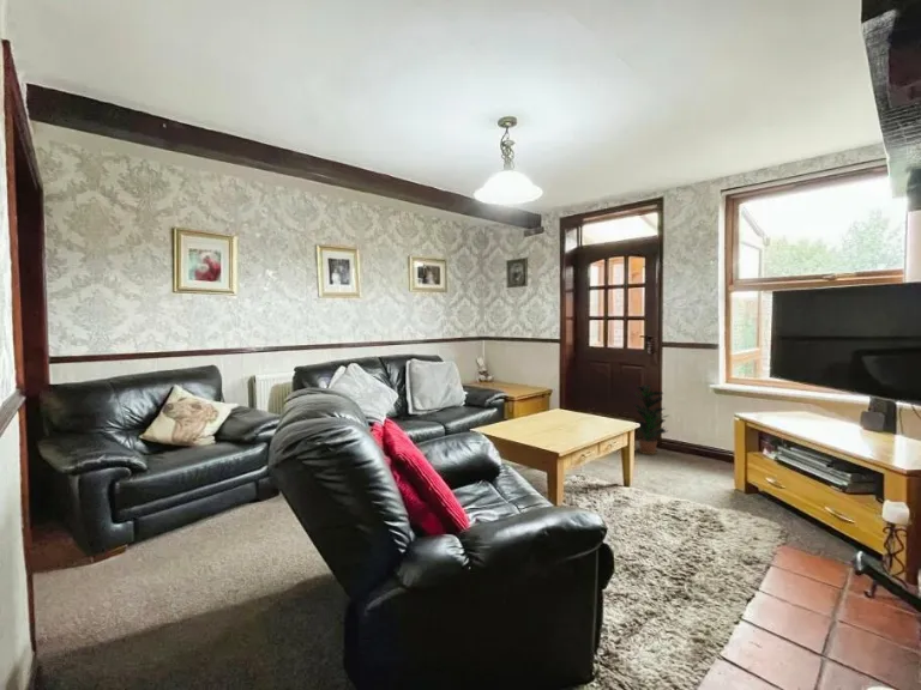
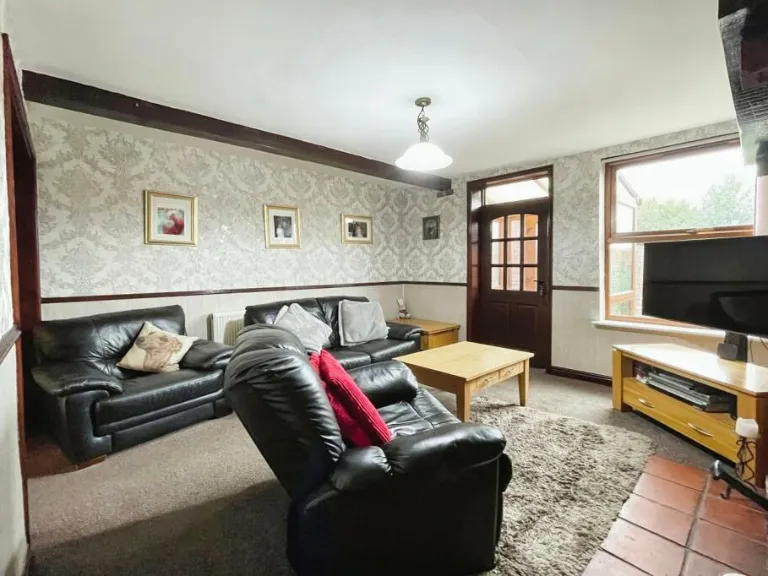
- potted plant [633,383,669,455]
